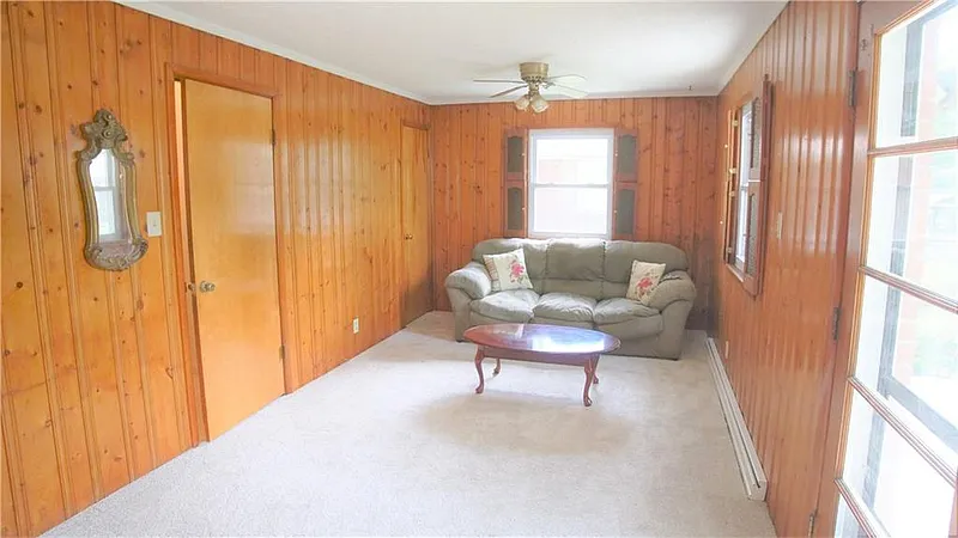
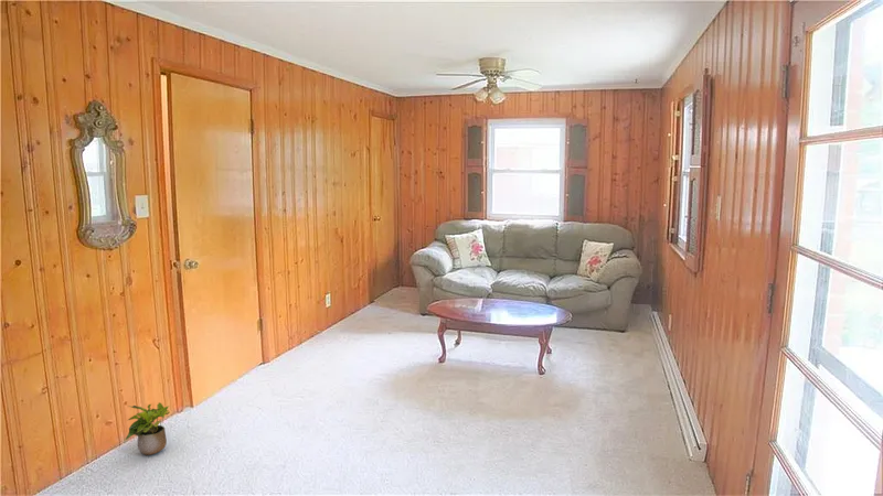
+ potted plant [125,401,171,456]
